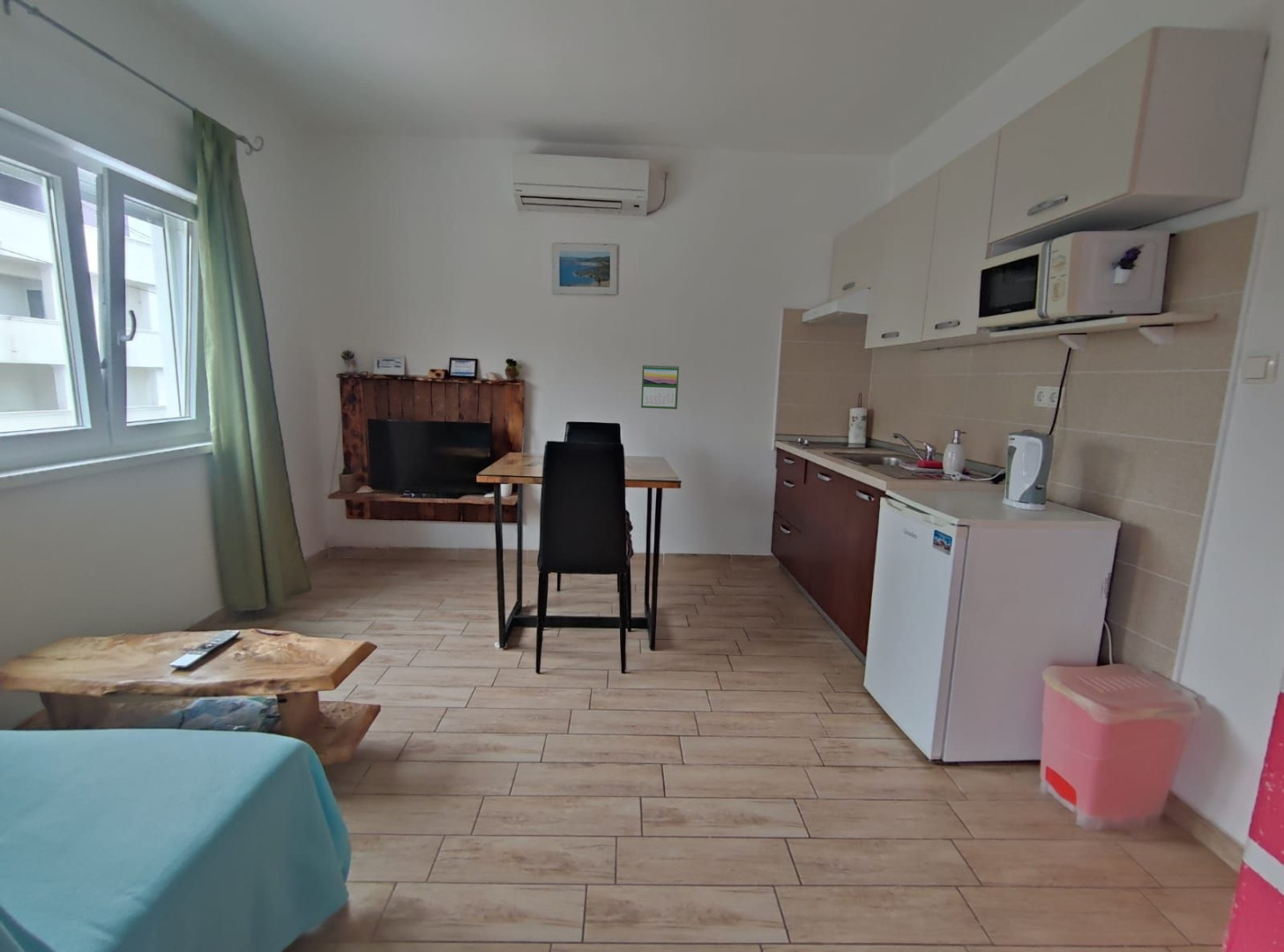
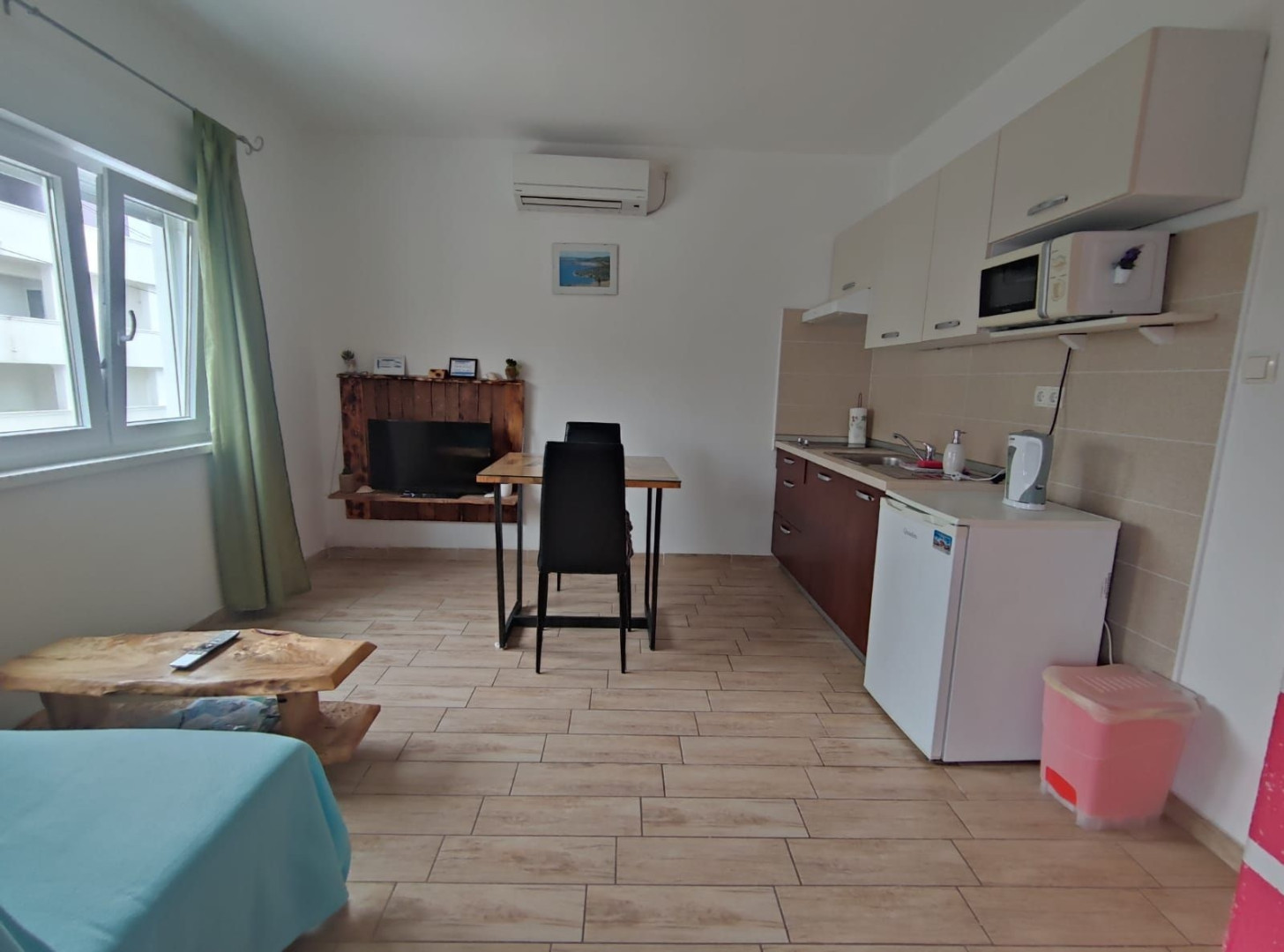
- calendar [640,363,680,410]
